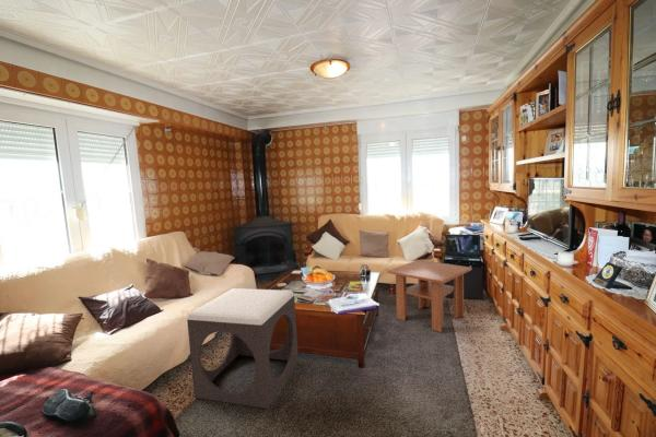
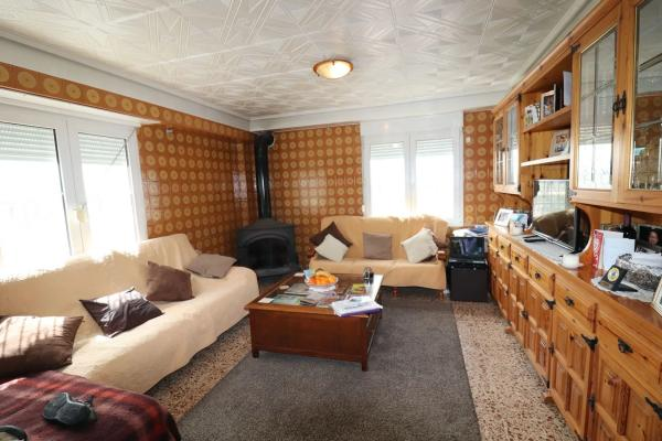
- coffee table [386,259,473,333]
- footstool [186,287,300,410]
